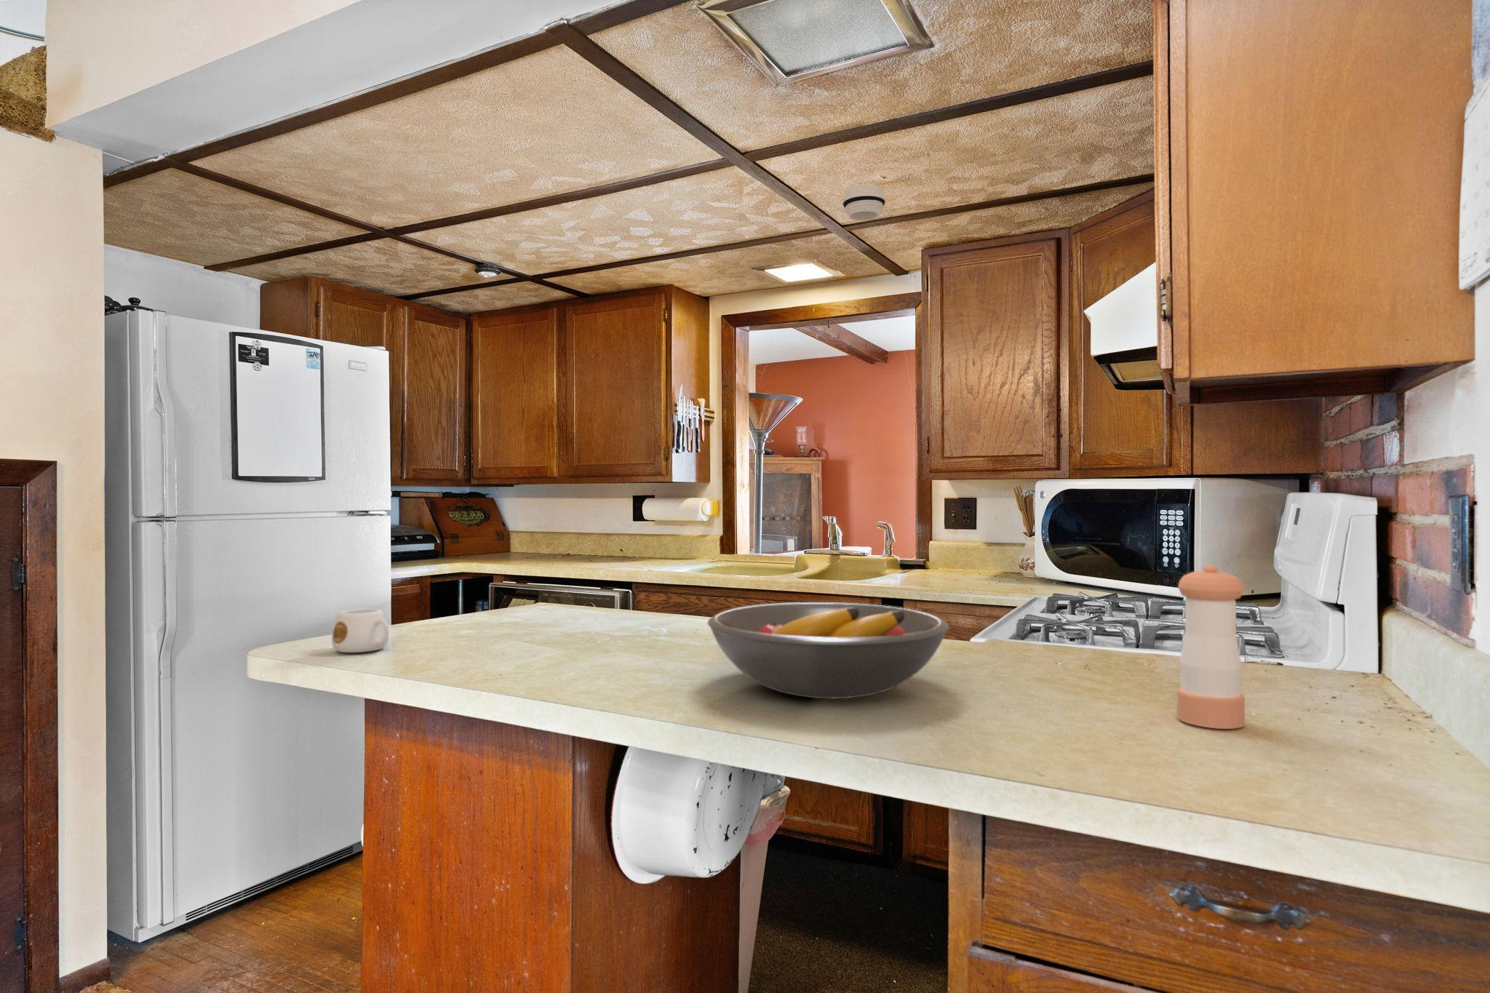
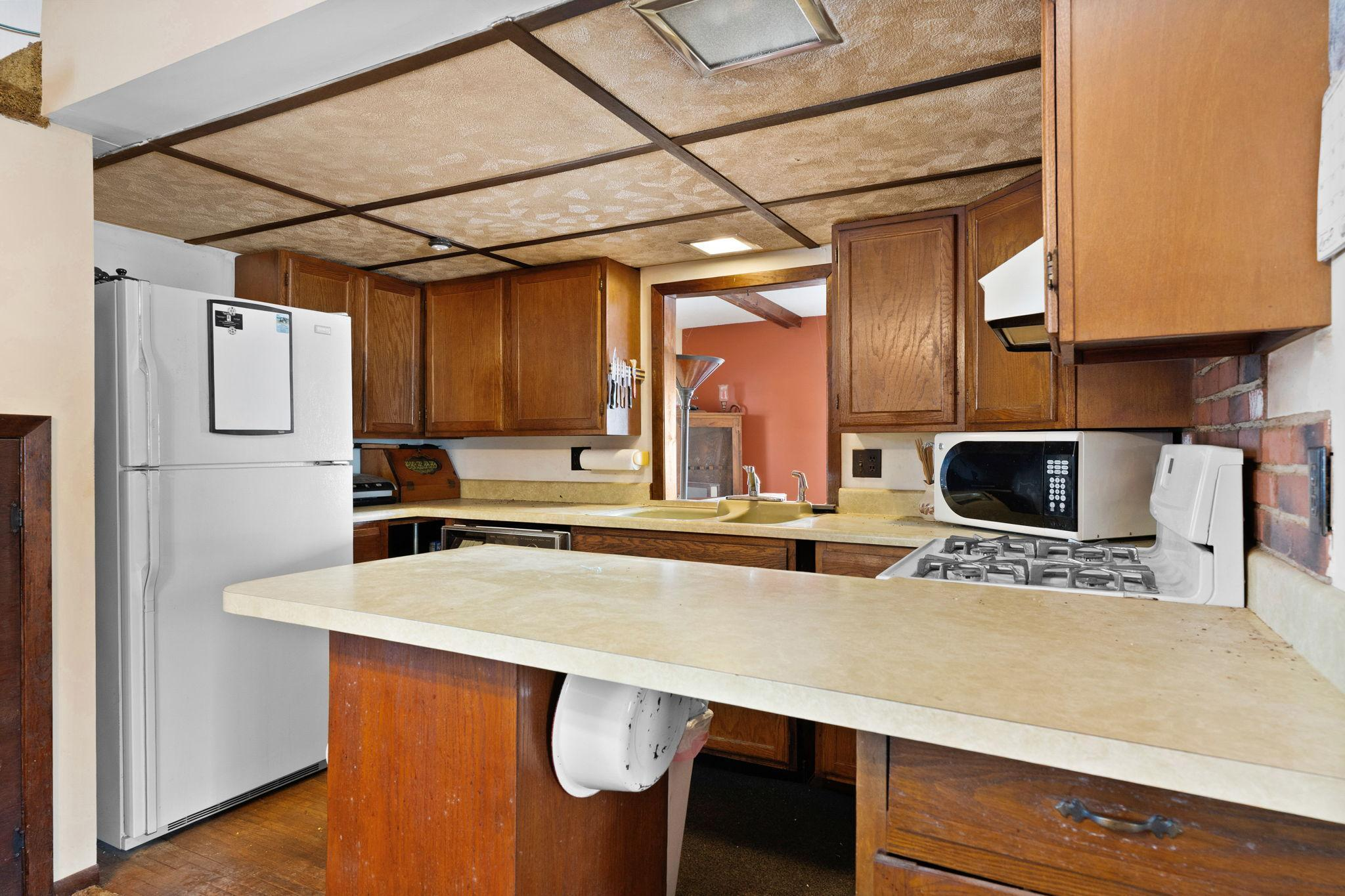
- smoke detector [842,184,886,222]
- mug [331,607,390,653]
- pepper shaker [1176,564,1245,729]
- fruit bowl [707,602,950,699]
